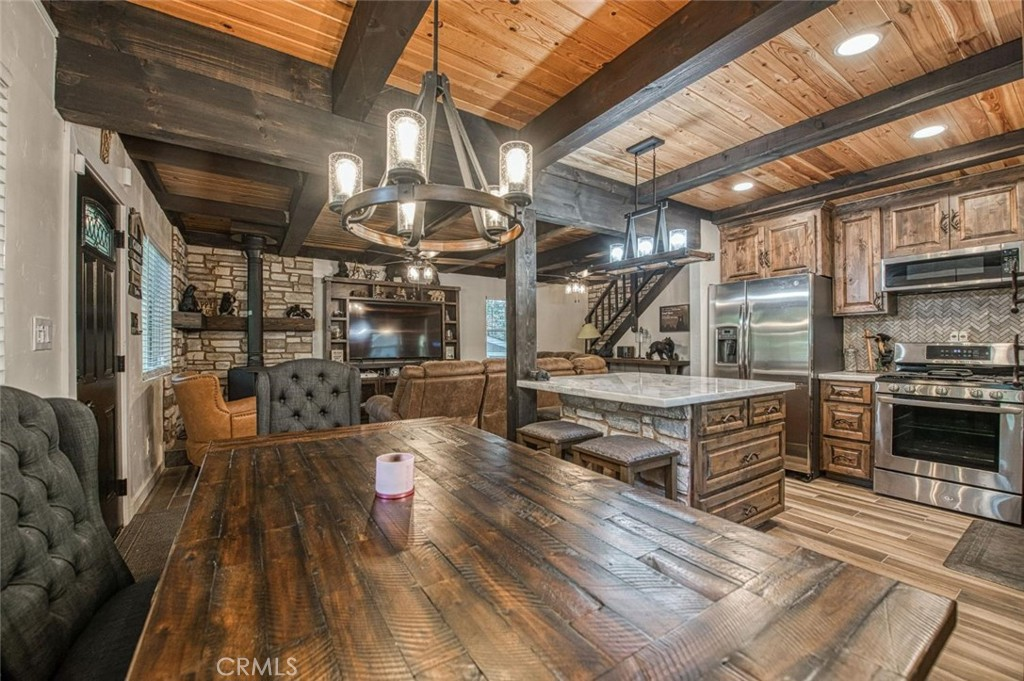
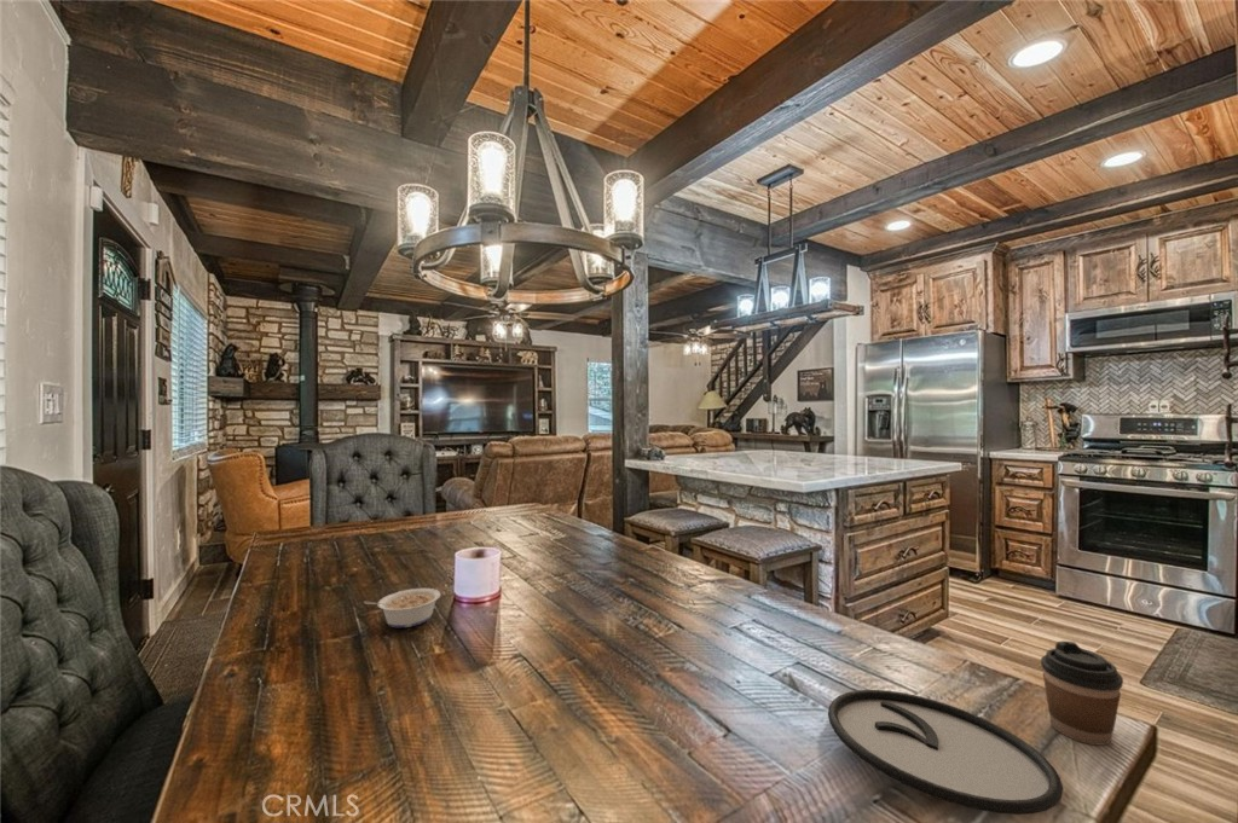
+ legume [363,587,441,628]
+ coffee cup [1040,641,1124,747]
+ plate [827,689,1064,816]
